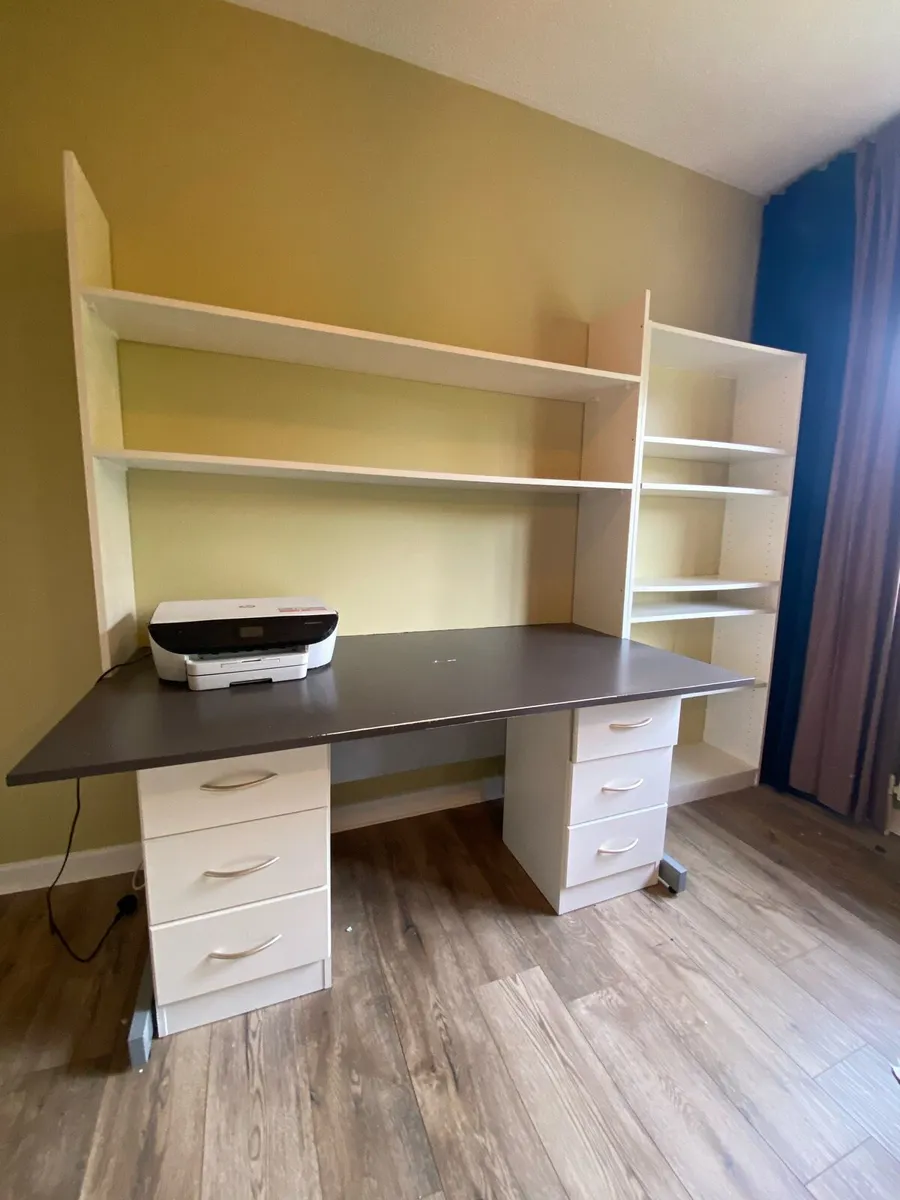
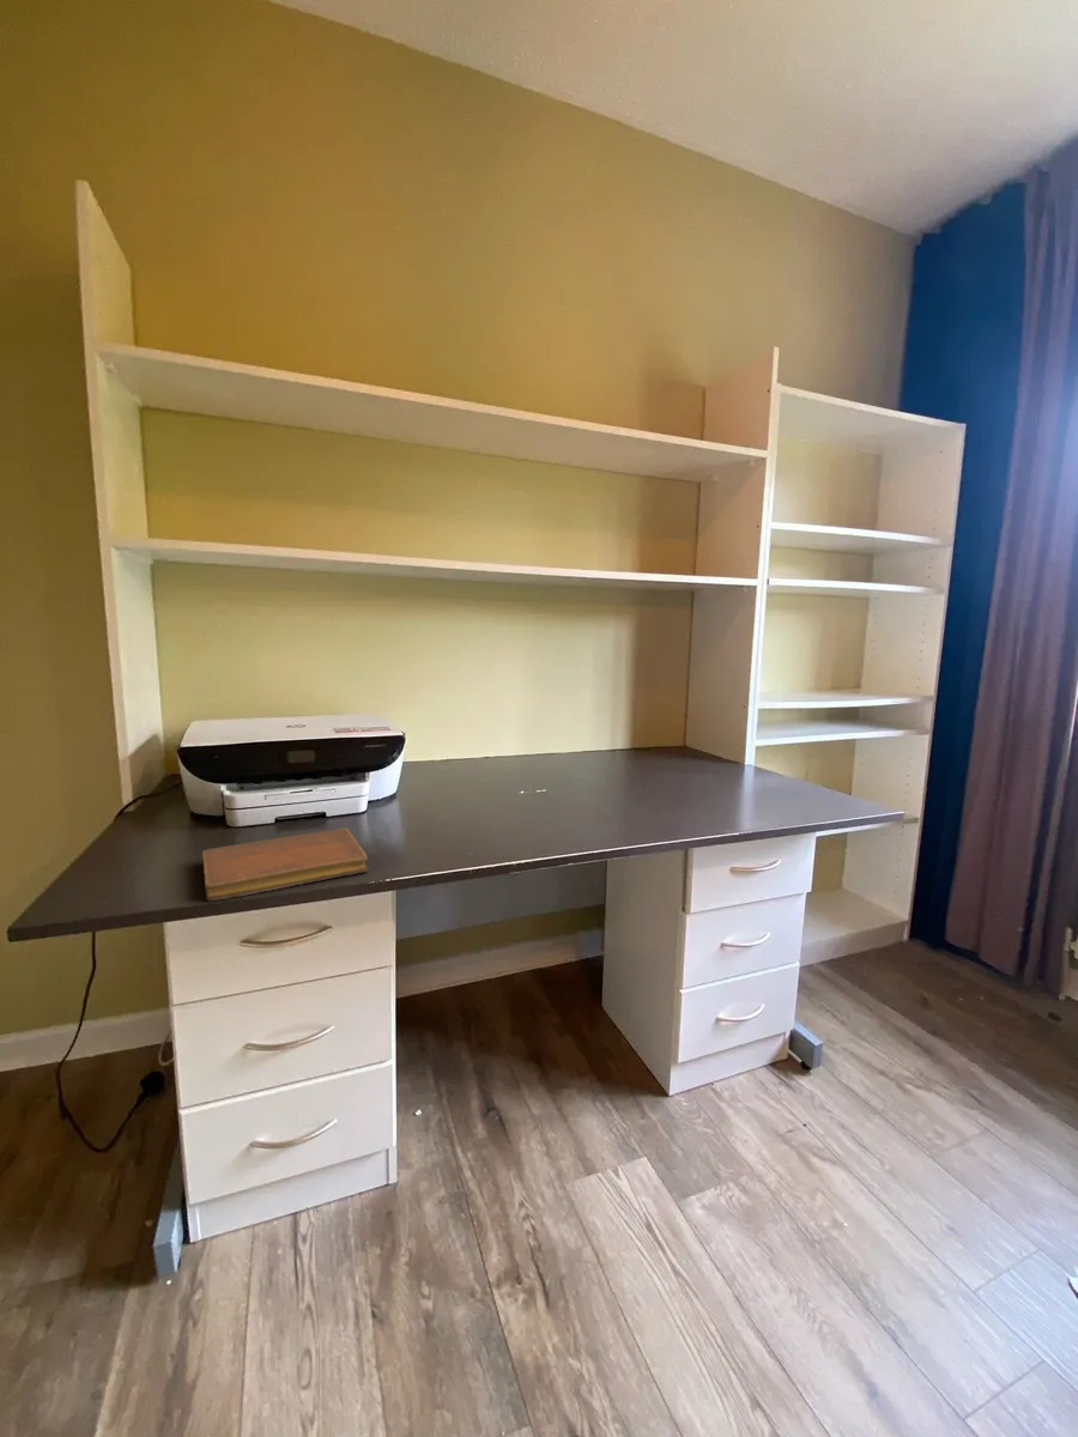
+ notebook [201,826,370,902]
